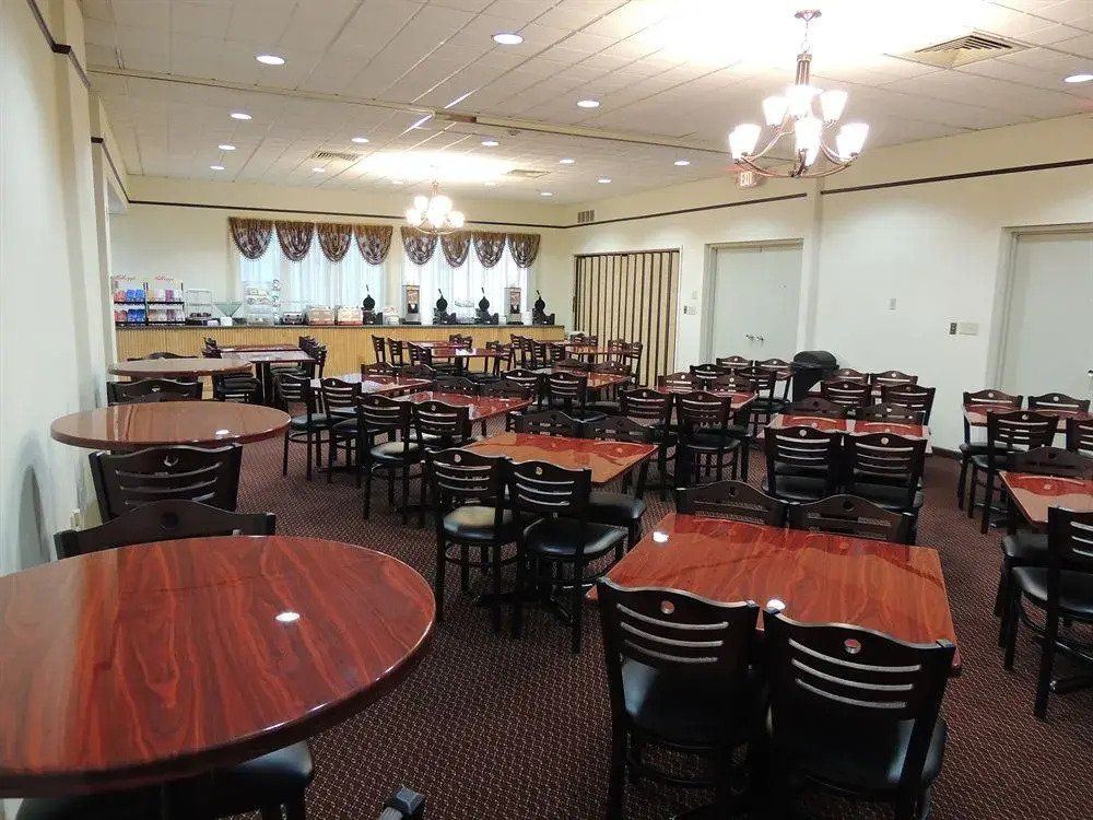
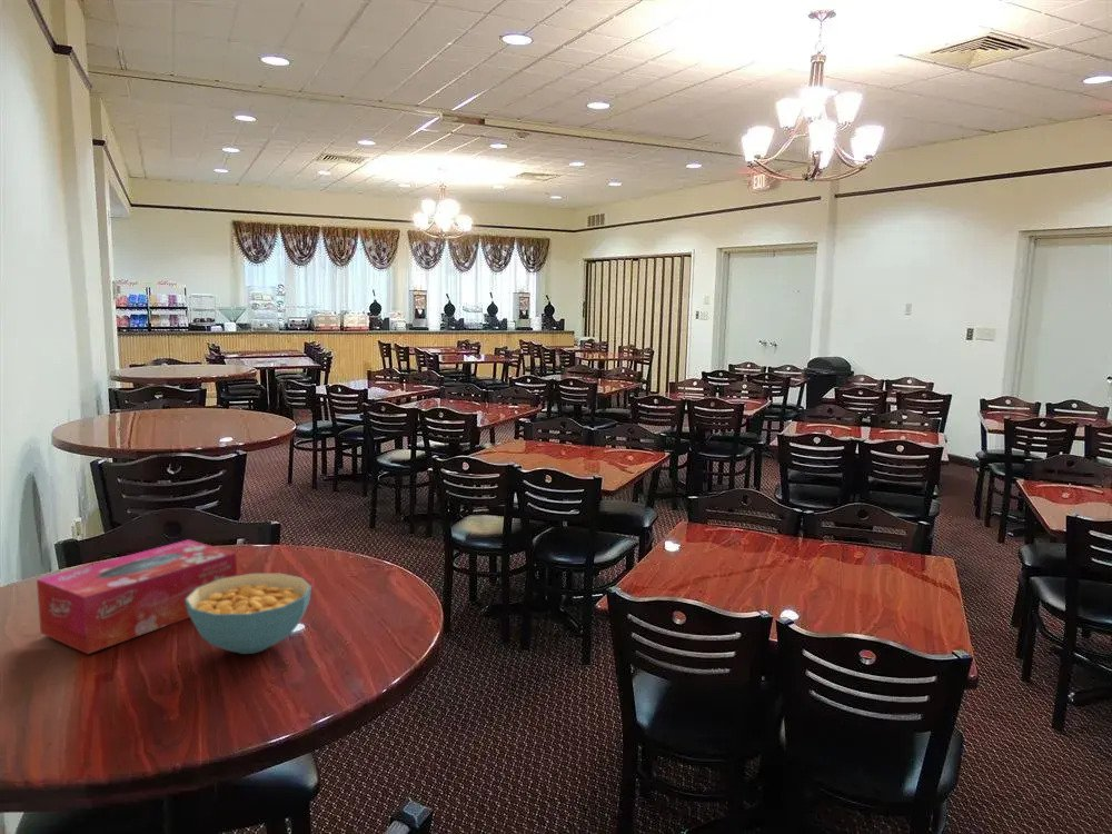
+ cereal bowl [186,573,312,655]
+ tissue box [36,538,238,655]
